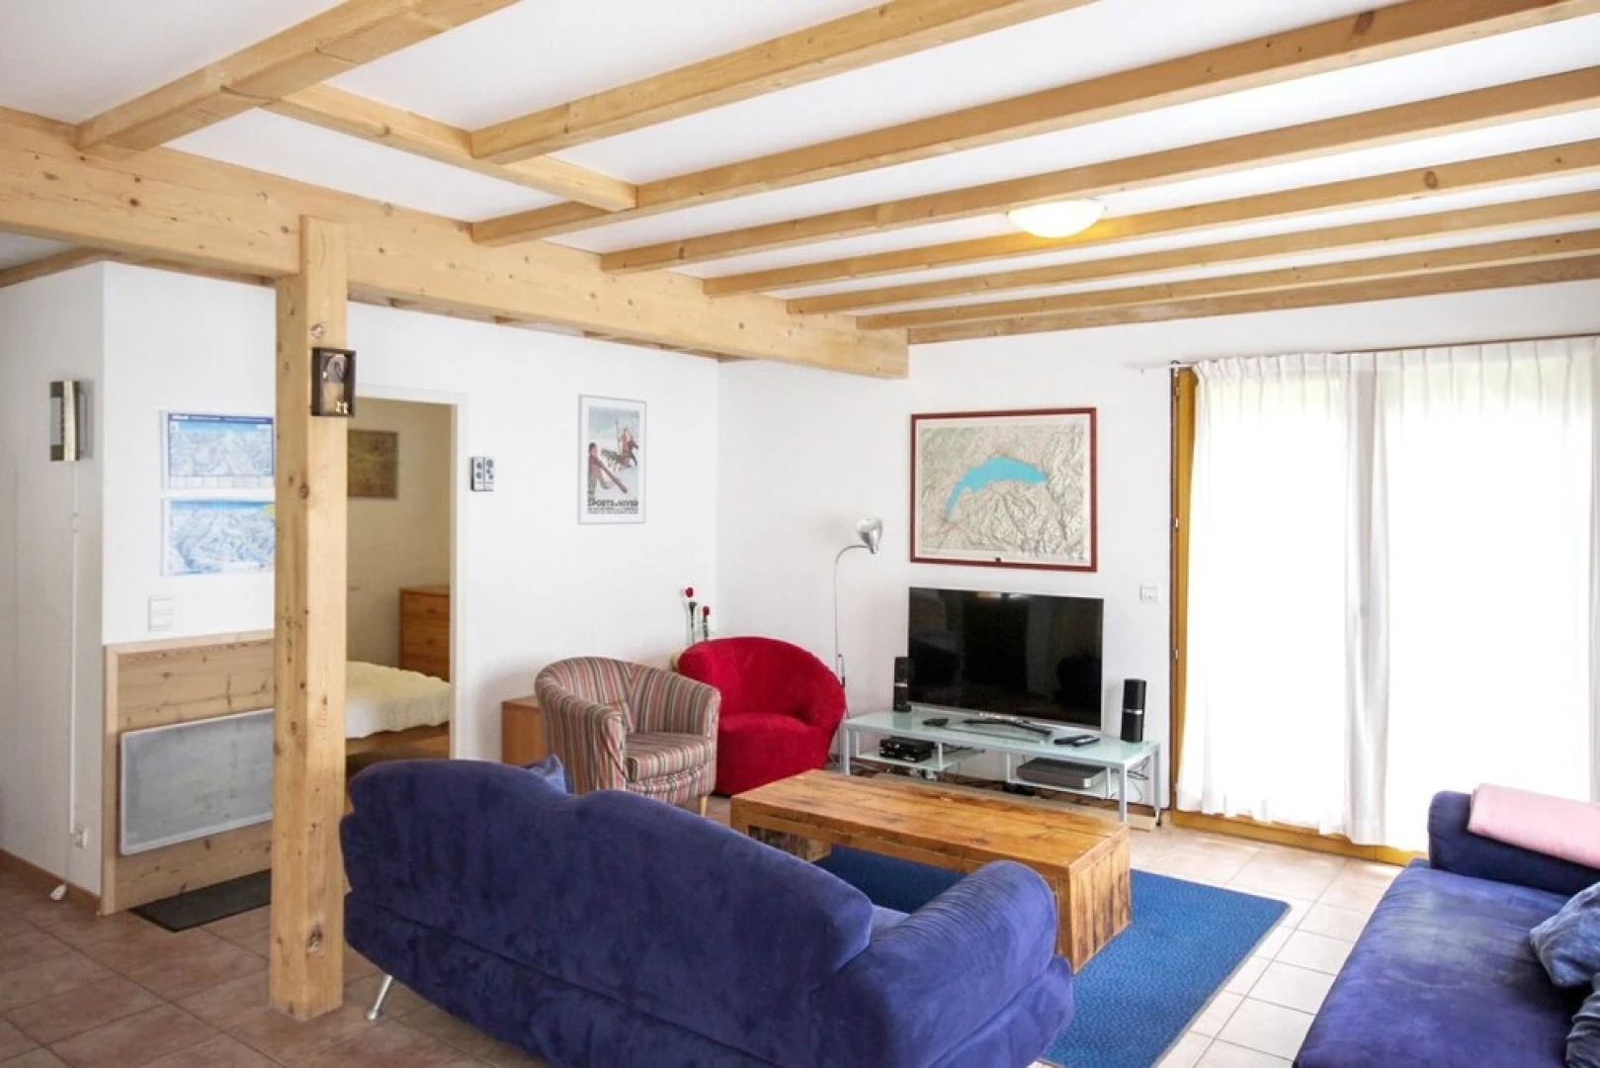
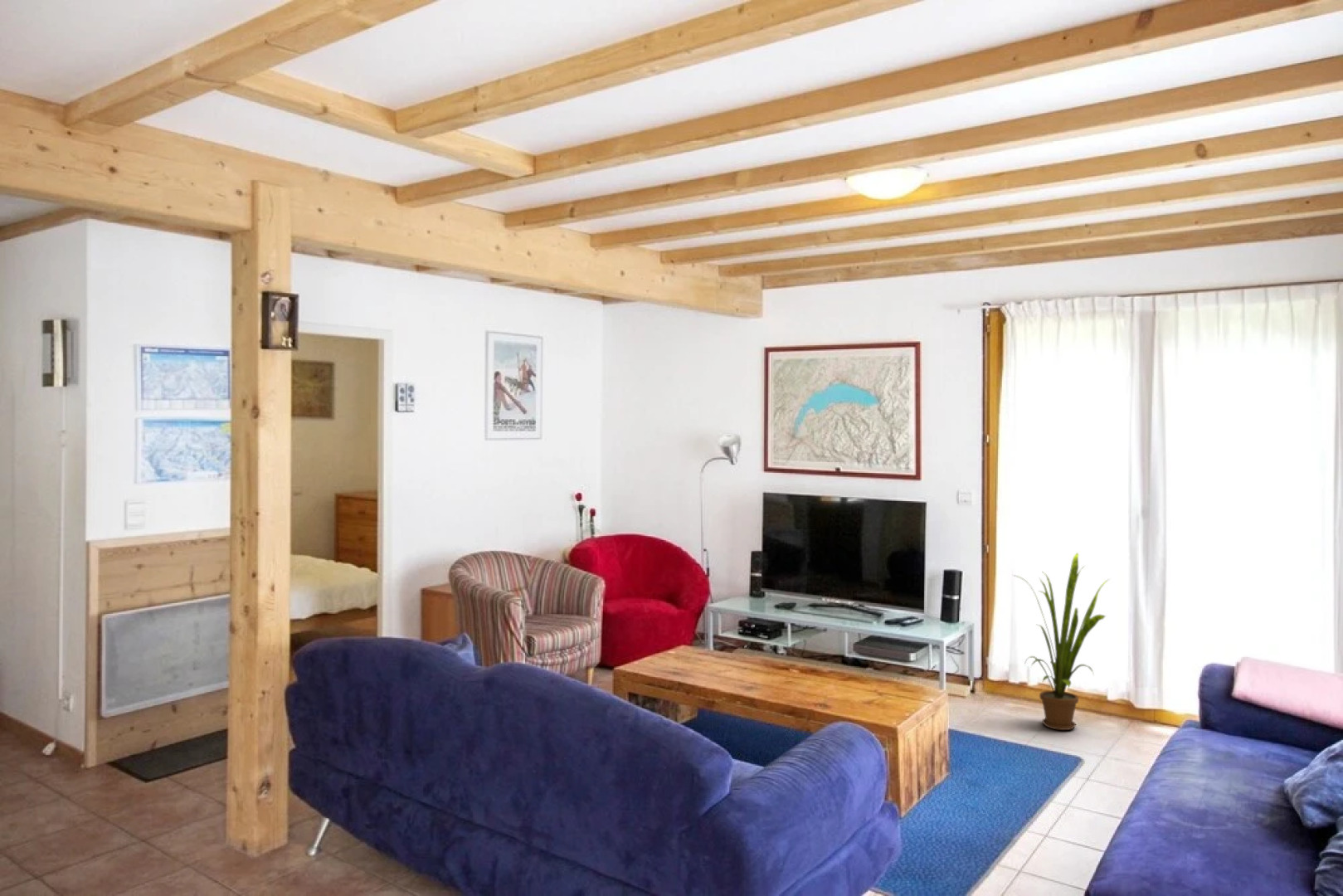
+ house plant [1012,552,1111,731]
